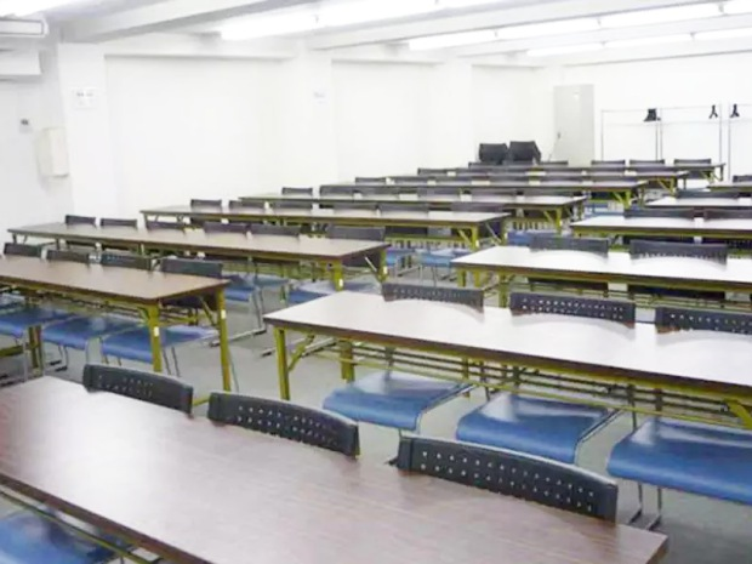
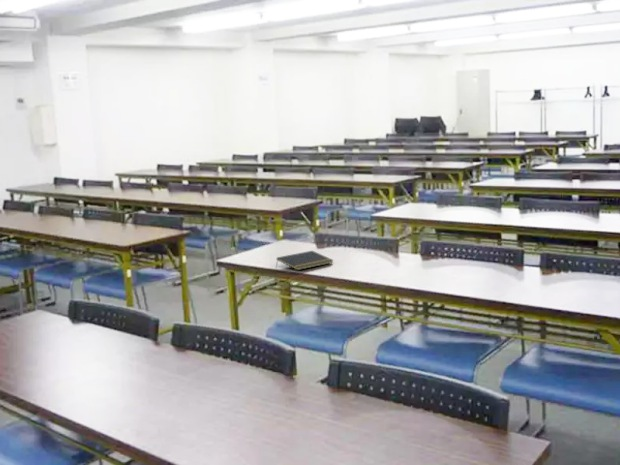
+ notepad [275,250,334,271]
